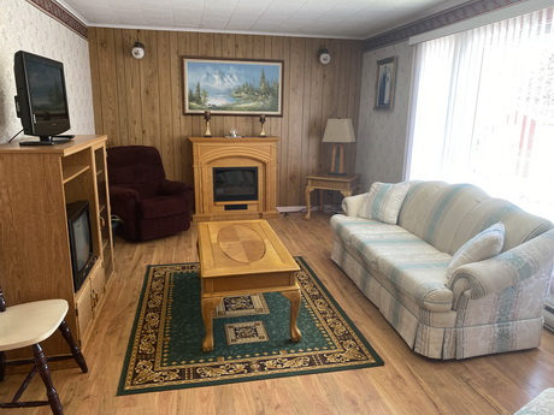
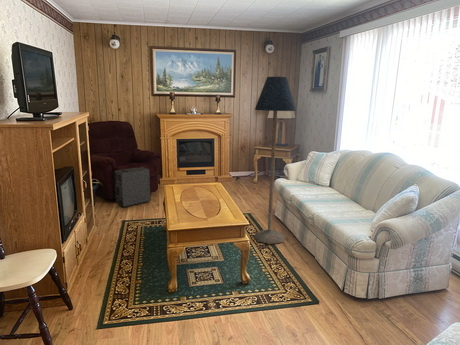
+ speaker [113,166,151,208]
+ floor lamp [253,76,297,245]
